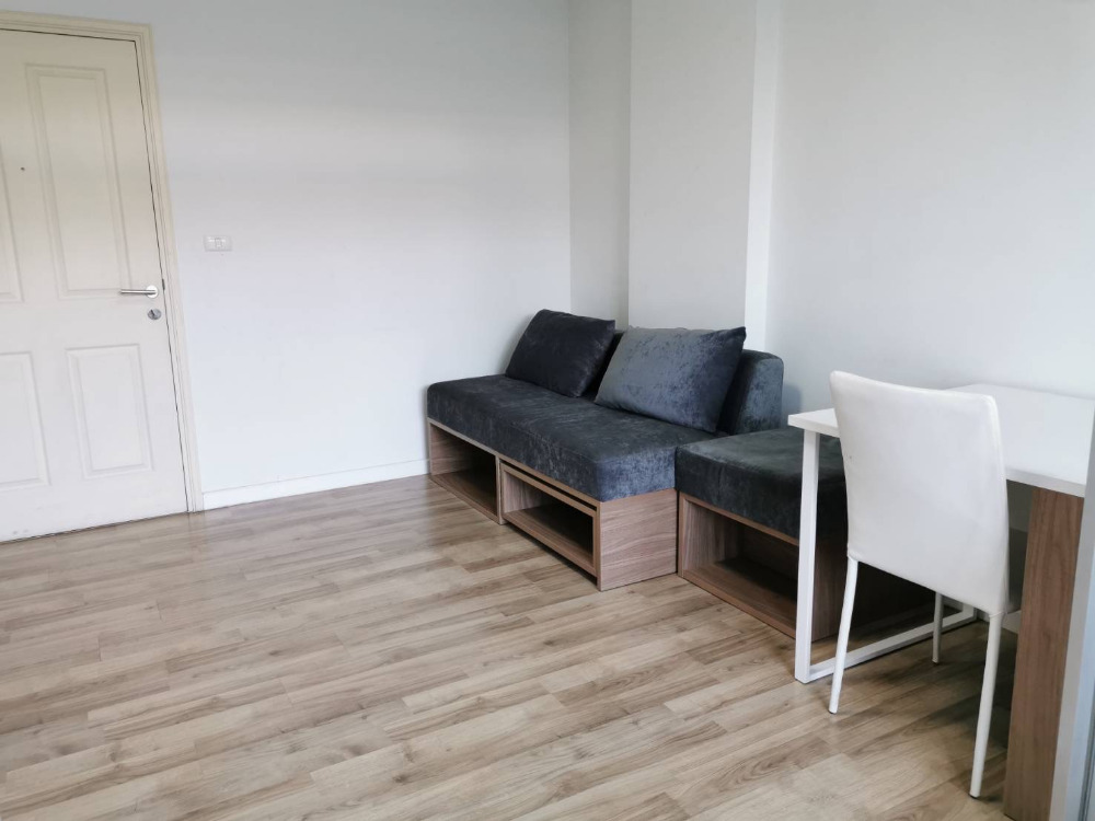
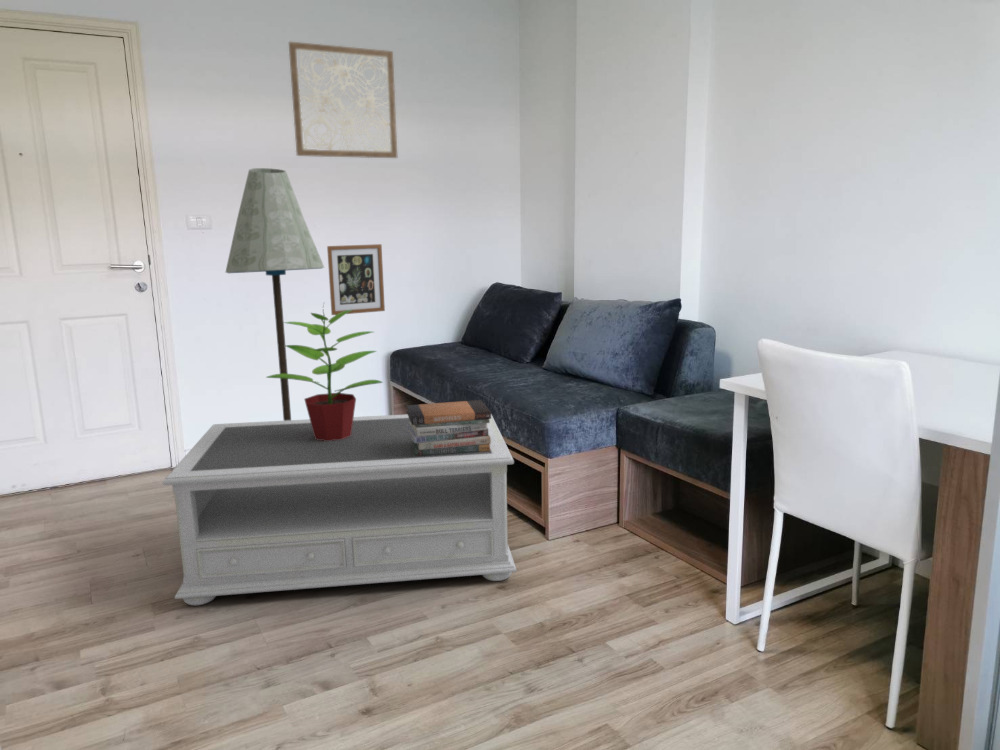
+ wall art [326,243,386,316]
+ floor lamp [224,167,325,421]
+ potted plant [265,303,384,441]
+ book stack [405,399,492,456]
+ wall art [288,41,398,159]
+ coffee table [162,413,518,606]
